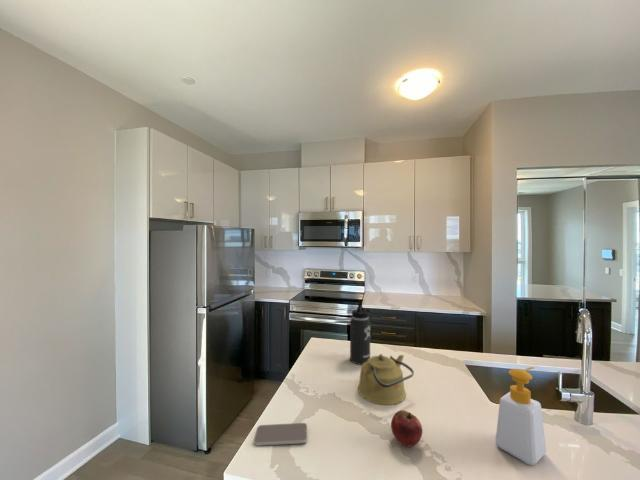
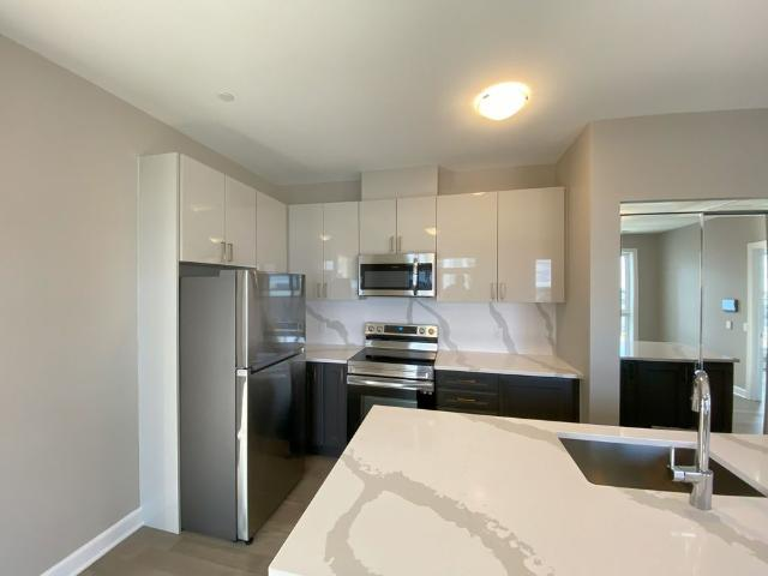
- fruit [390,409,423,447]
- thermos bottle [349,301,372,366]
- kettle [357,353,415,406]
- soap bottle [495,366,547,467]
- smartphone [253,422,308,447]
